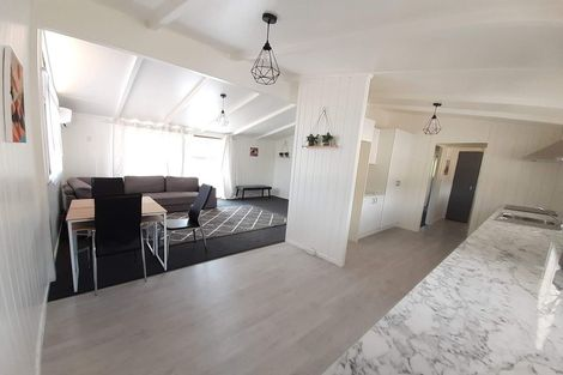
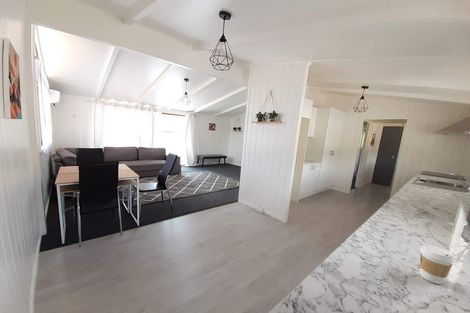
+ coffee cup [419,244,455,285]
